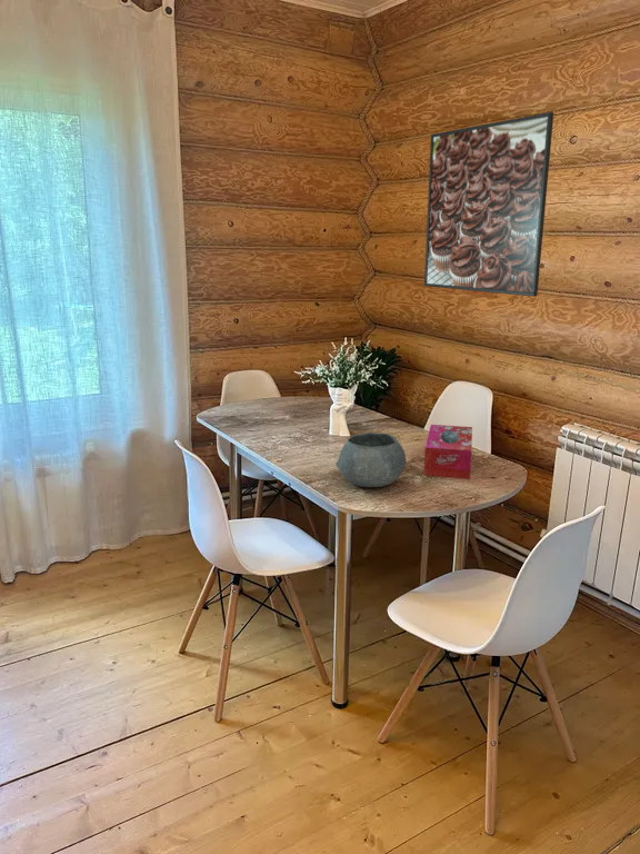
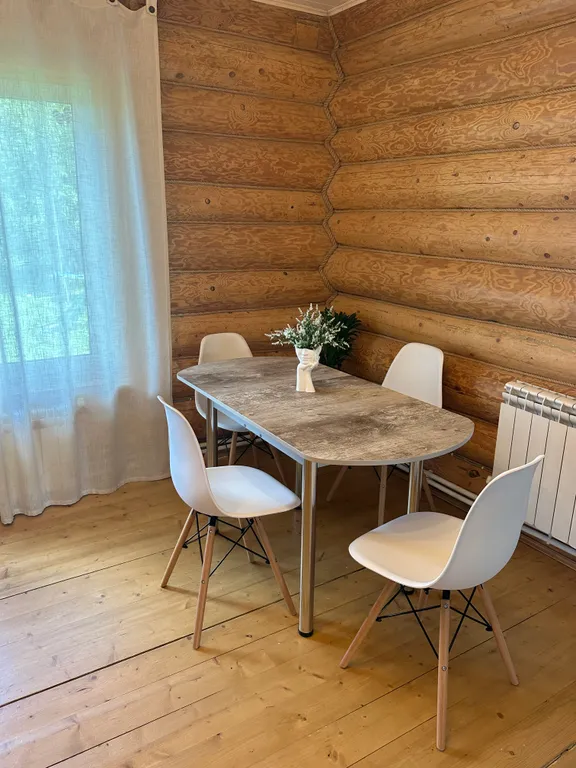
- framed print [423,111,554,298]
- bowl [334,431,407,488]
- tissue box [422,424,473,480]
